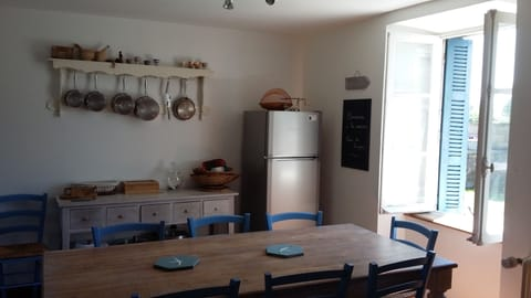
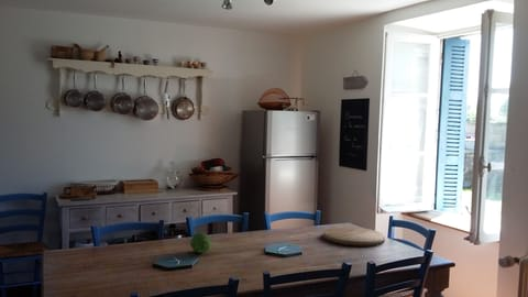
+ fruit [189,232,211,254]
+ cutting board [322,226,386,248]
